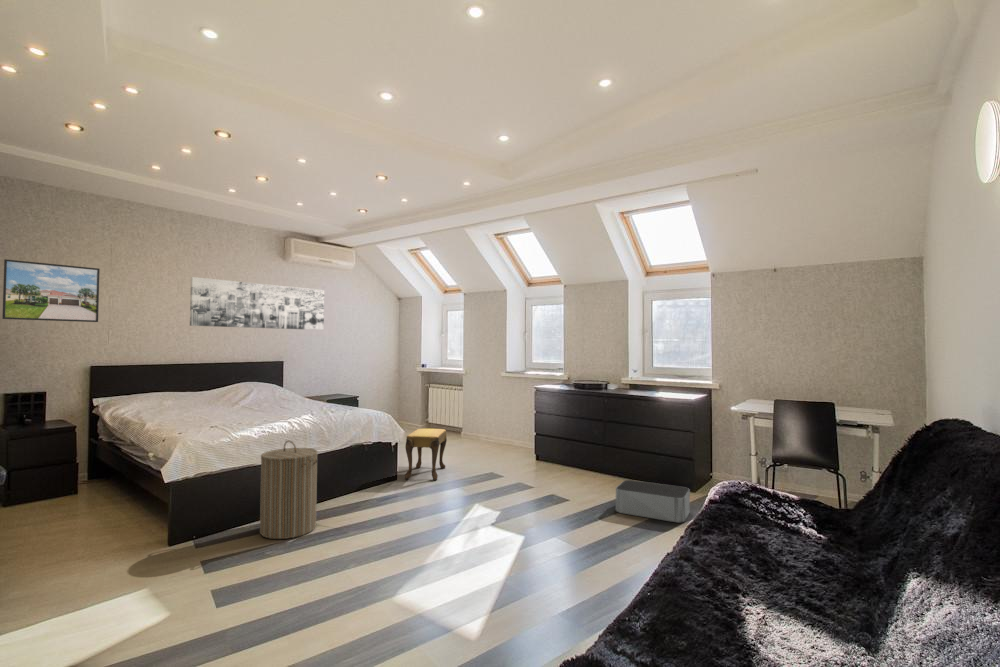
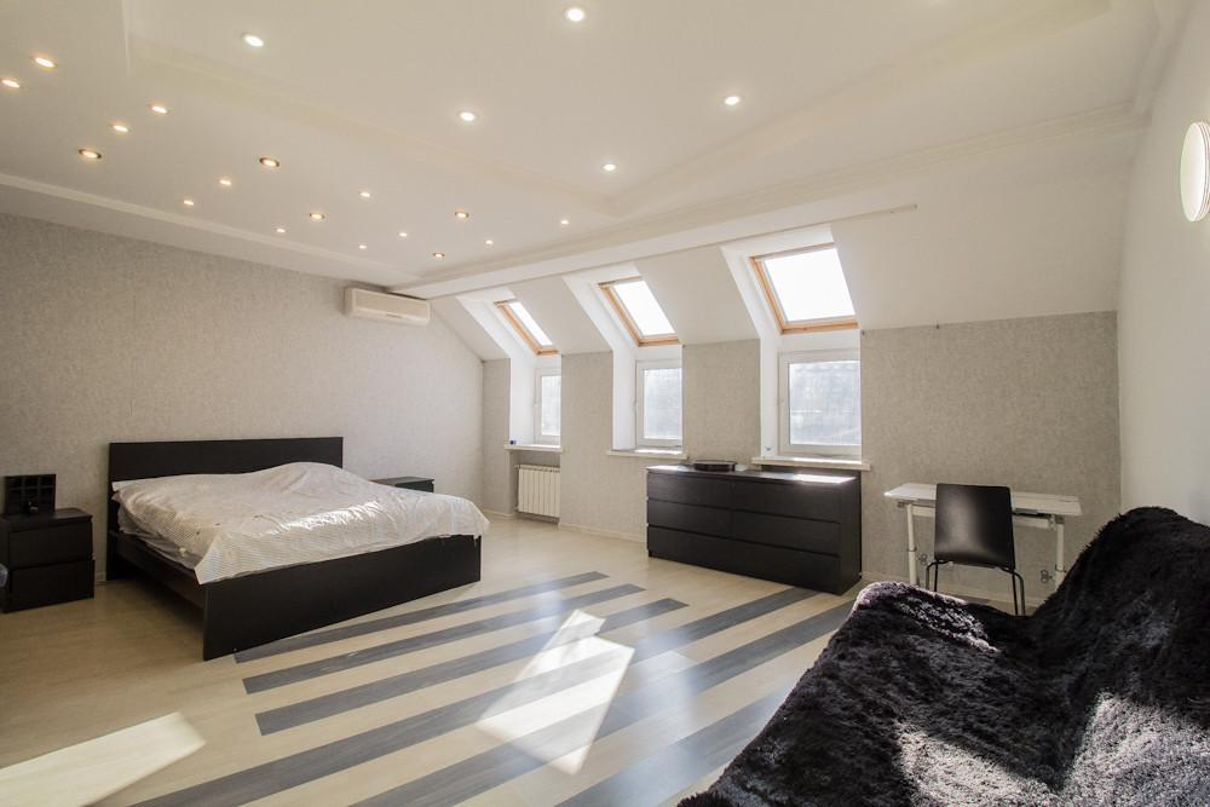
- wall art [189,276,325,331]
- laundry hamper [259,440,319,540]
- footstool [404,428,448,481]
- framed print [1,258,101,323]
- storage bin [615,479,691,523]
